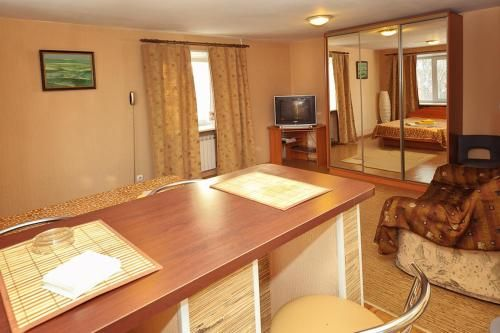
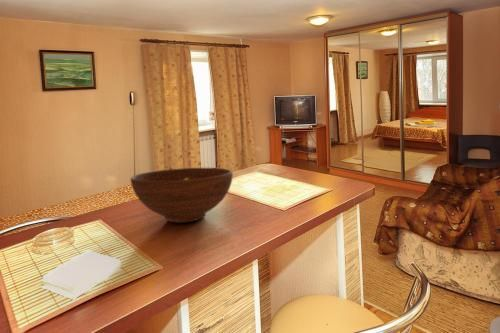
+ fruit bowl [130,167,234,224]
